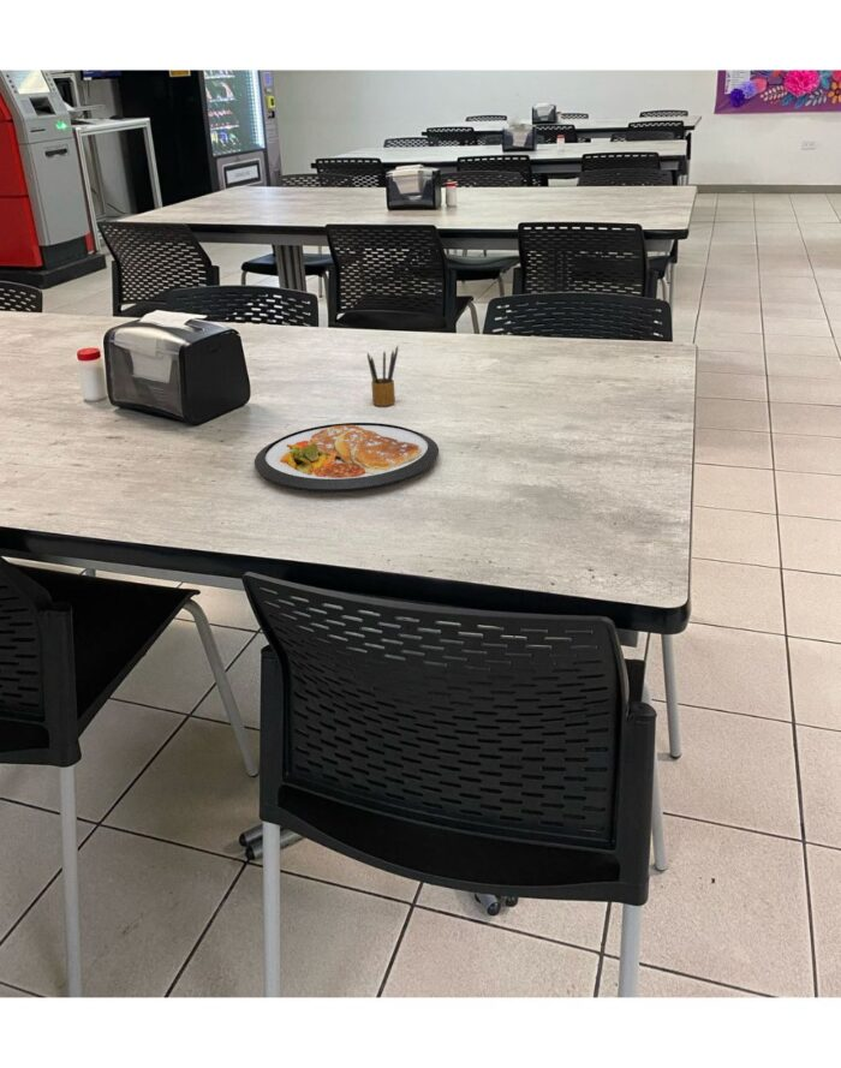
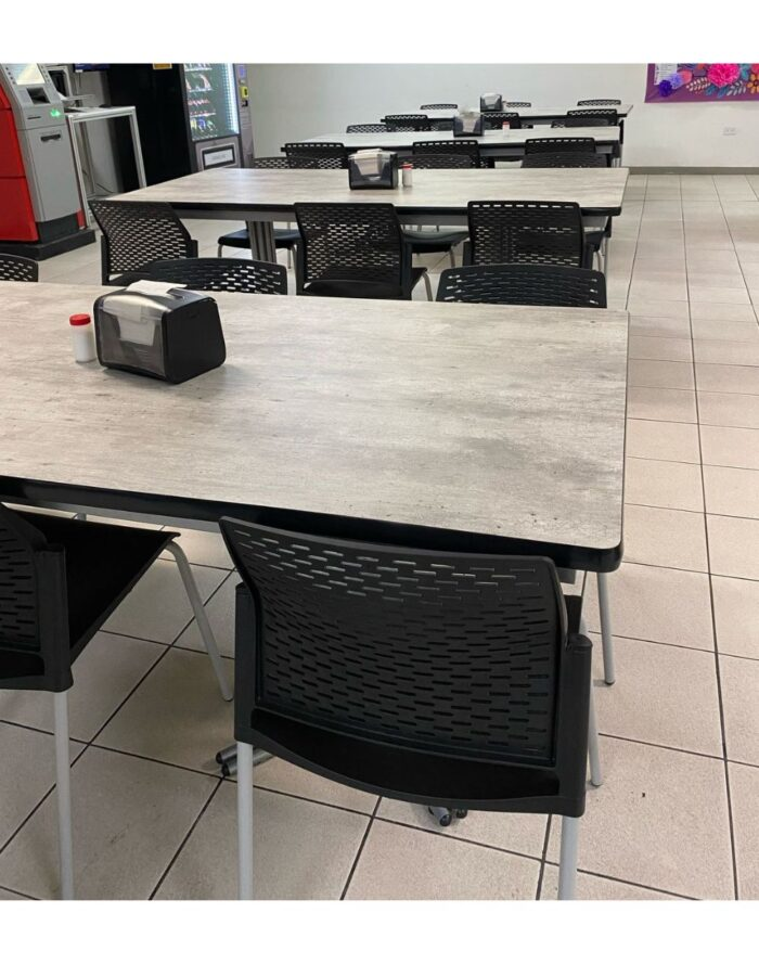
- dish [254,422,440,494]
- pencil box [366,345,399,407]
